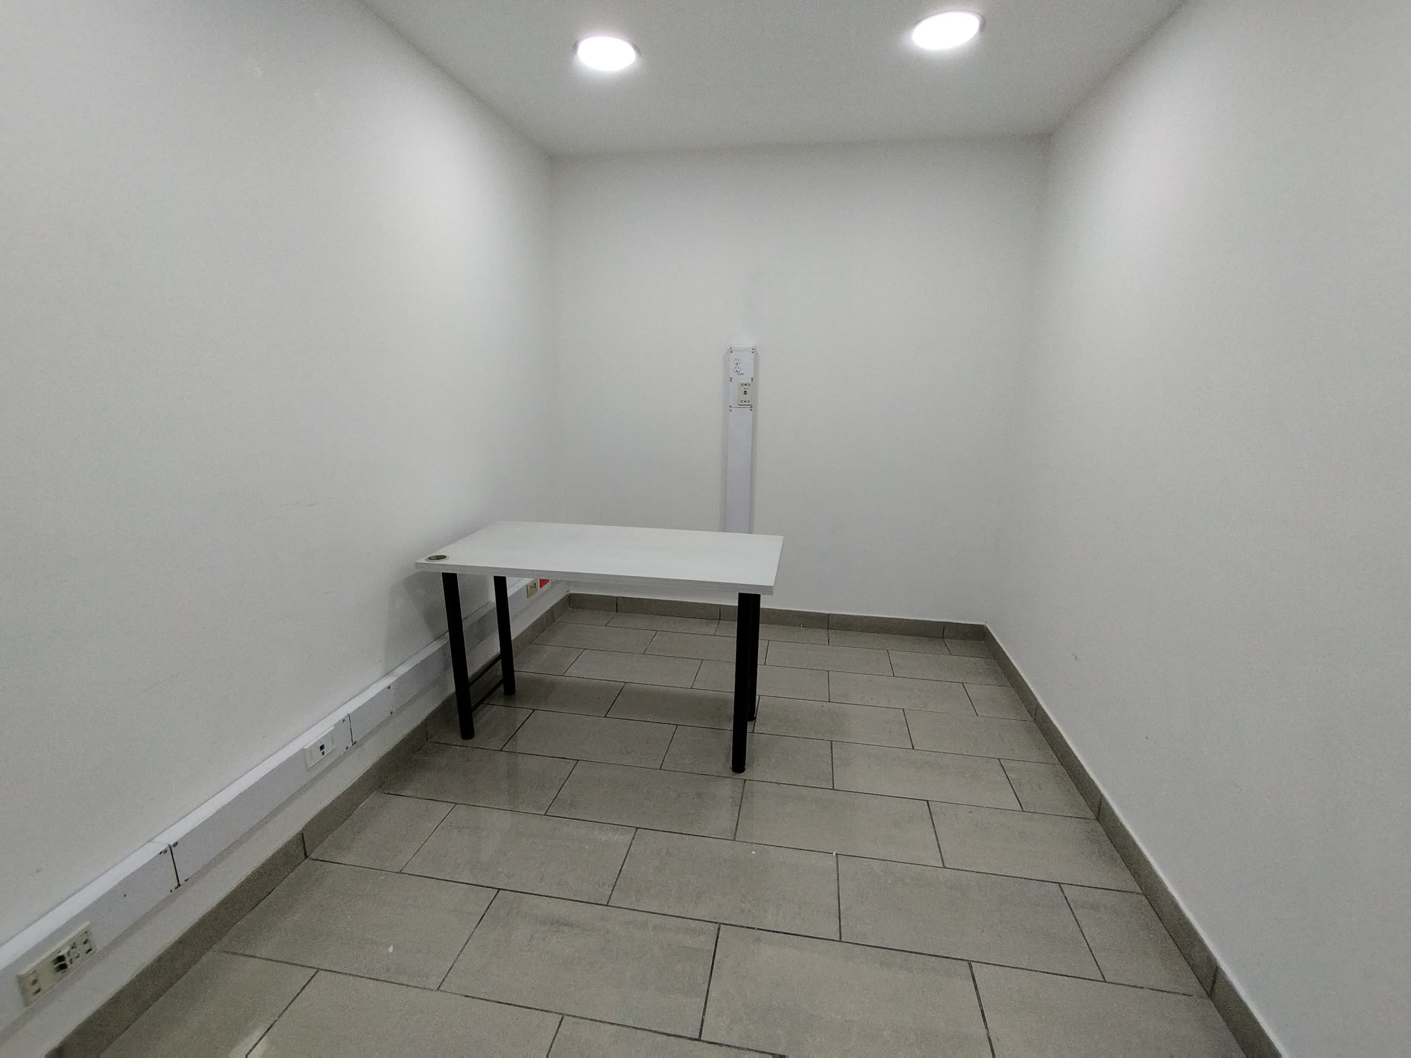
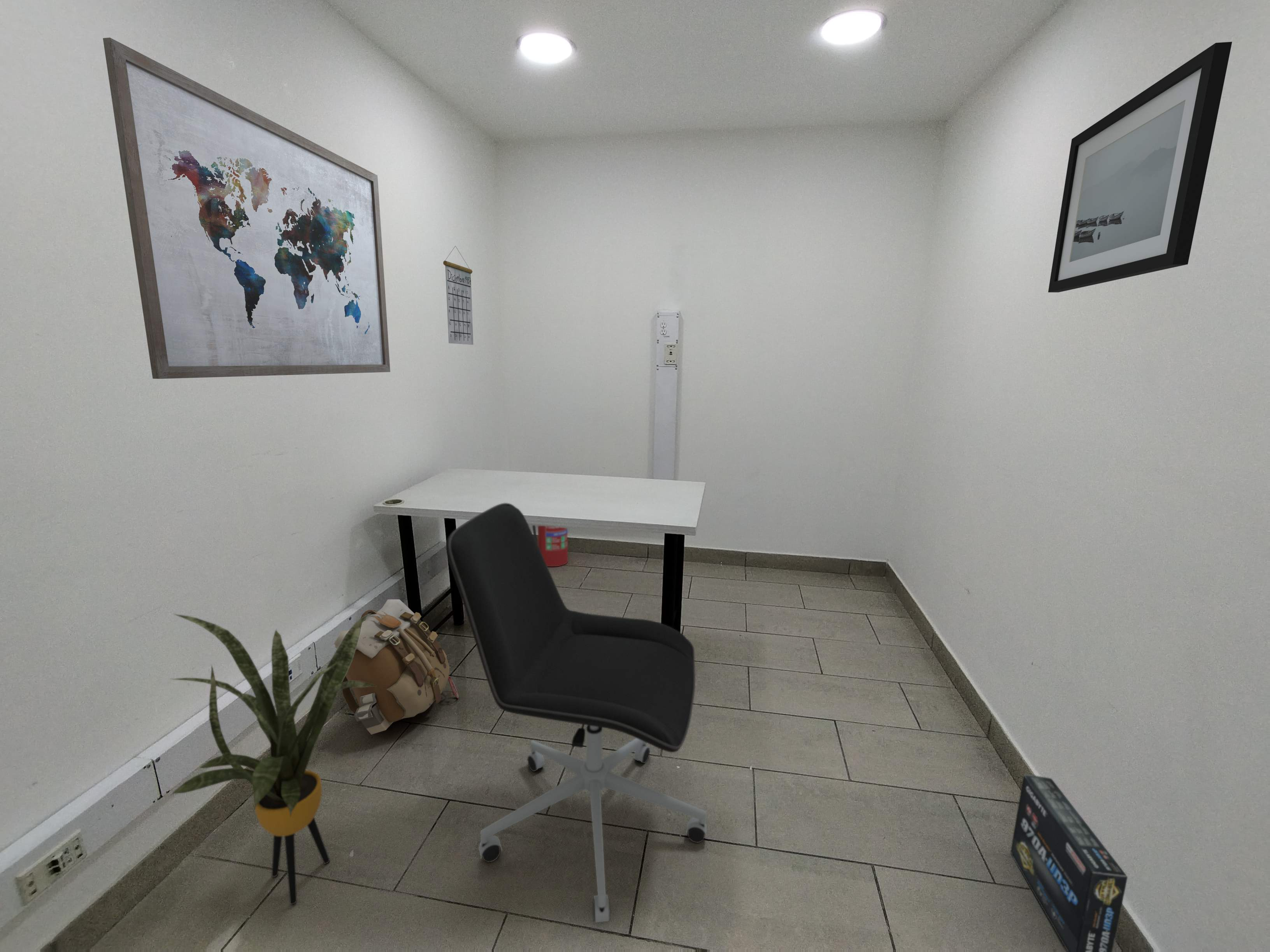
+ wall art [103,37,391,379]
+ calendar [443,245,474,345]
+ house plant [168,613,377,905]
+ fire extinguisher [532,525,568,567]
+ office chair [446,502,707,923]
+ wall art [1048,41,1232,293]
+ box [1010,774,1128,952]
+ backpack [334,599,459,735]
